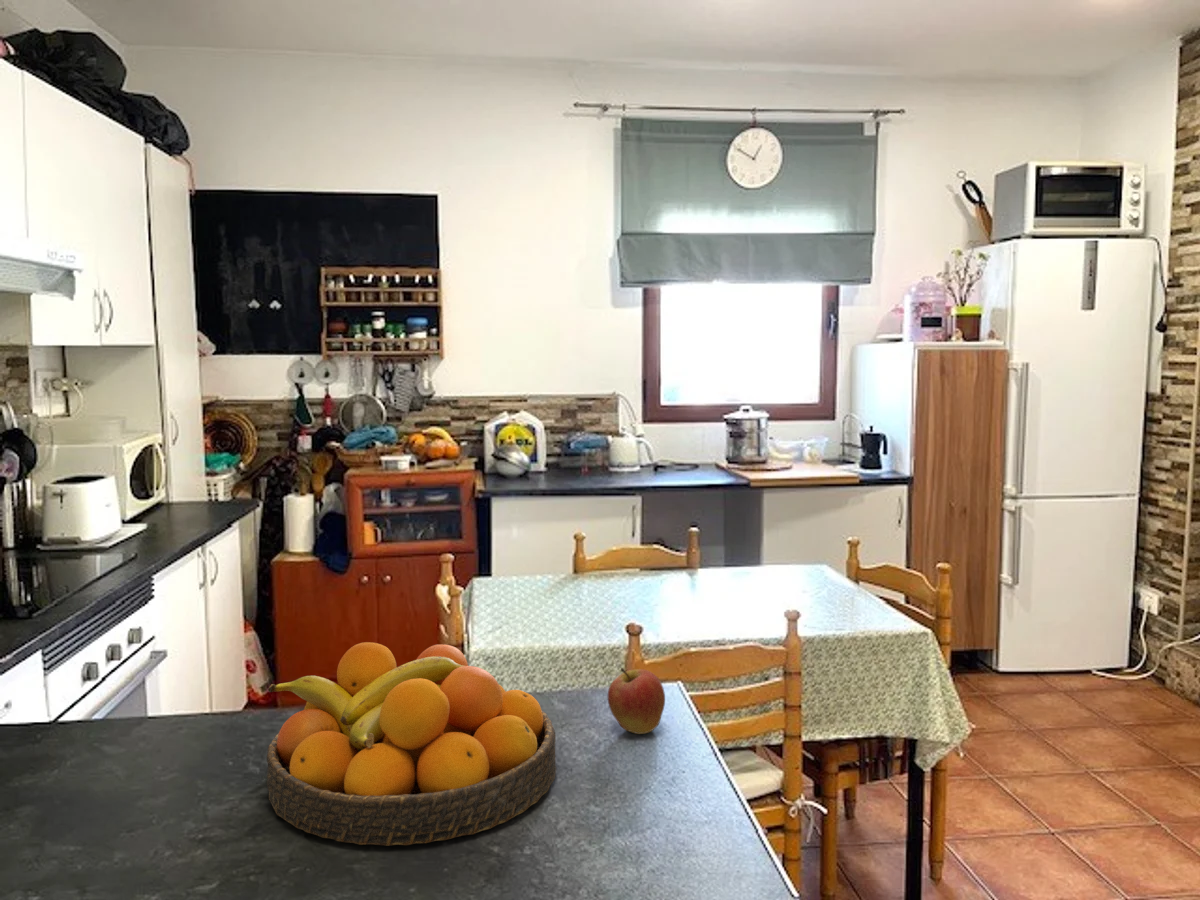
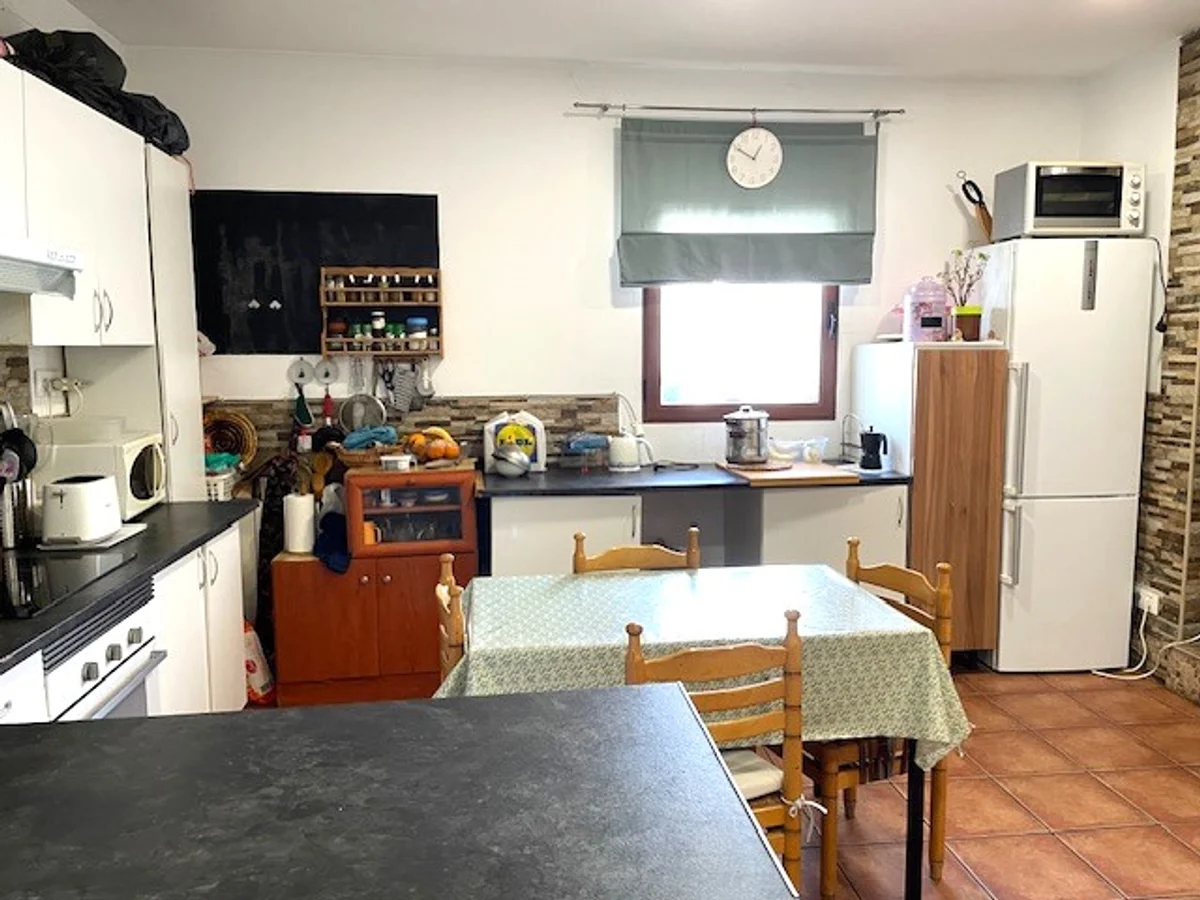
- apple [607,667,666,735]
- fruit bowl [266,641,557,847]
